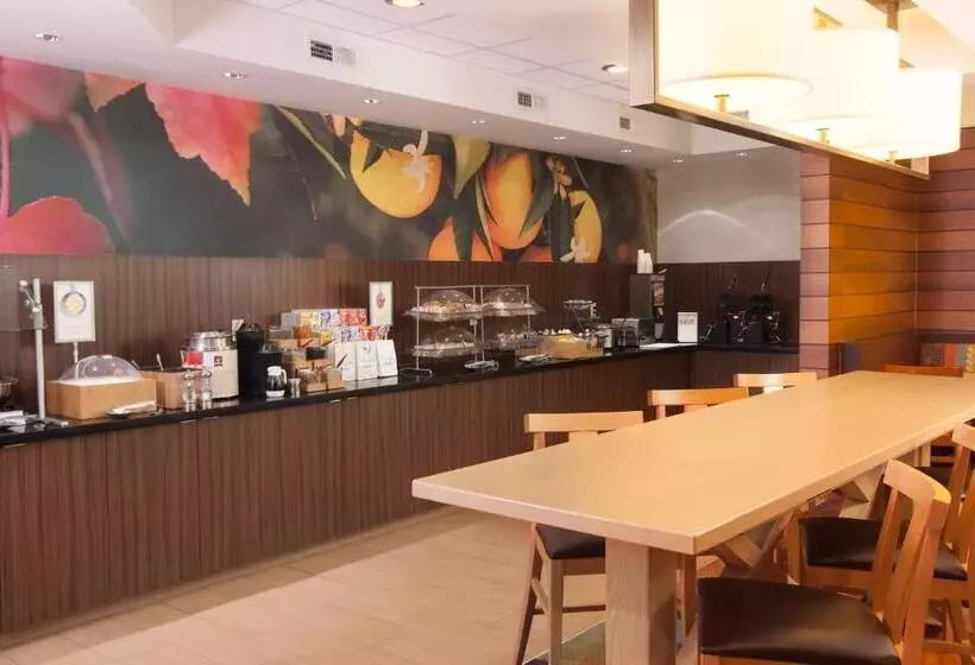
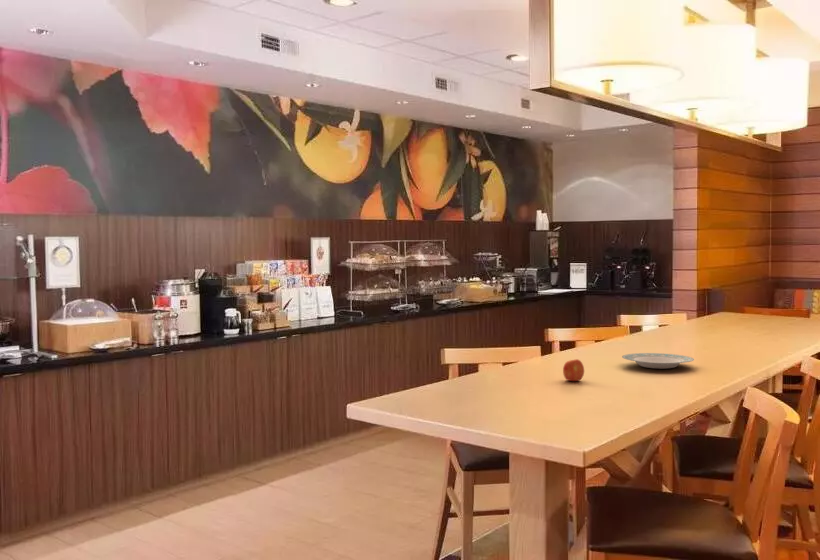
+ fruit [562,358,585,382]
+ plate [621,352,695,370]
